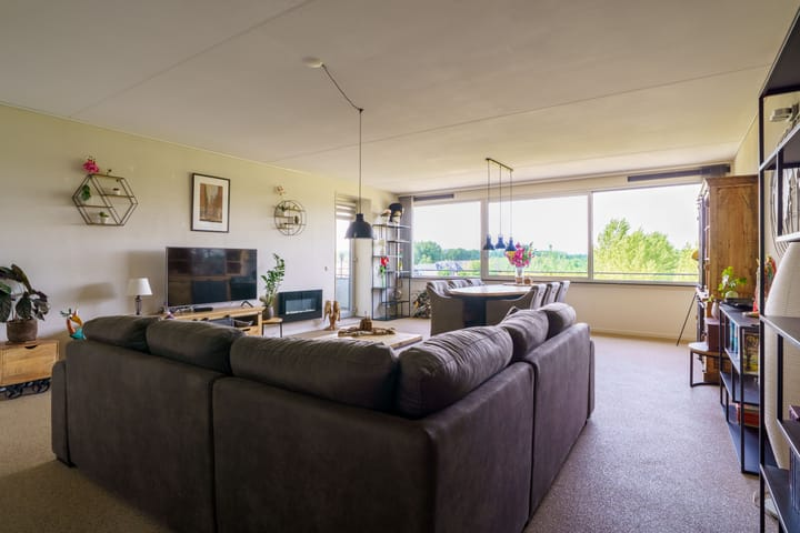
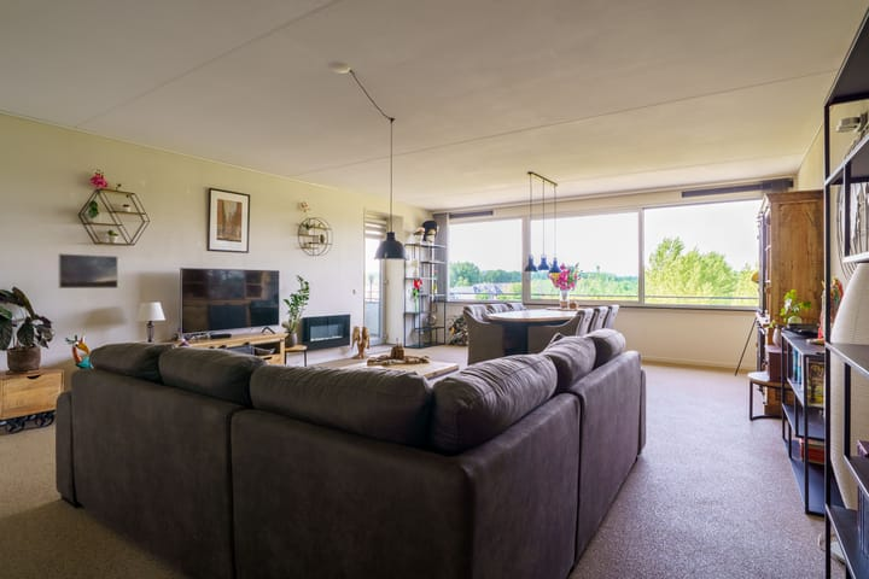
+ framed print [57,252,119,290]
